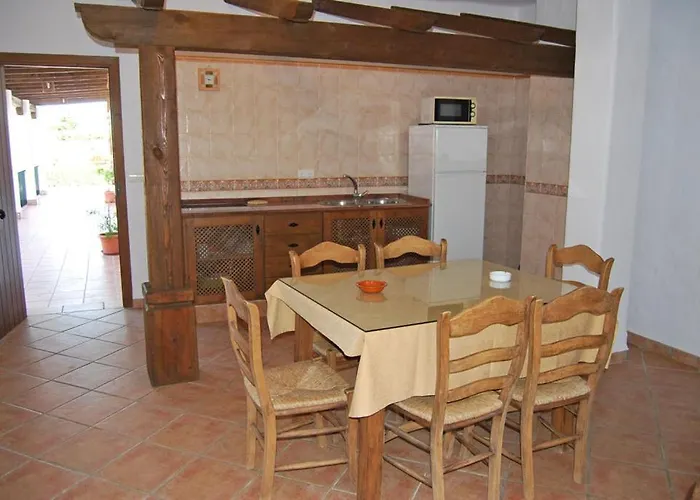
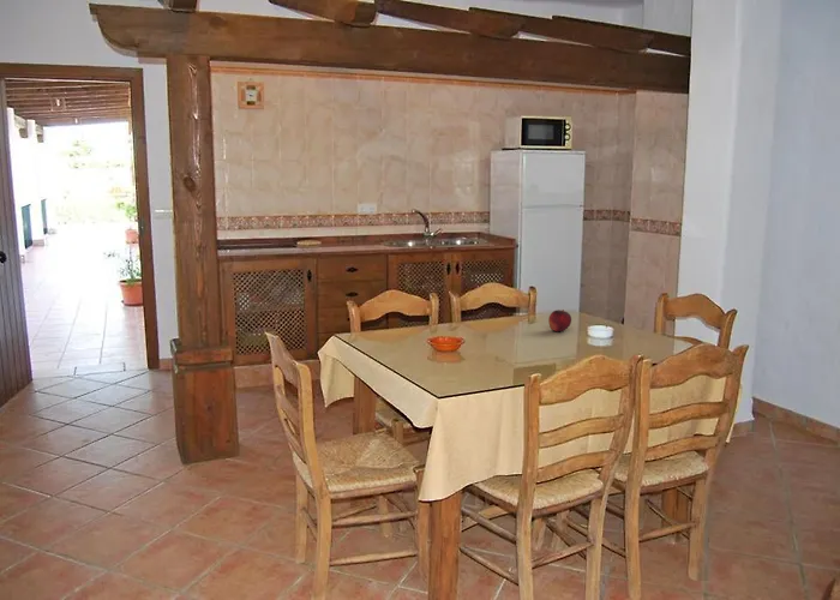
+ fruit [547,308,572,332]
